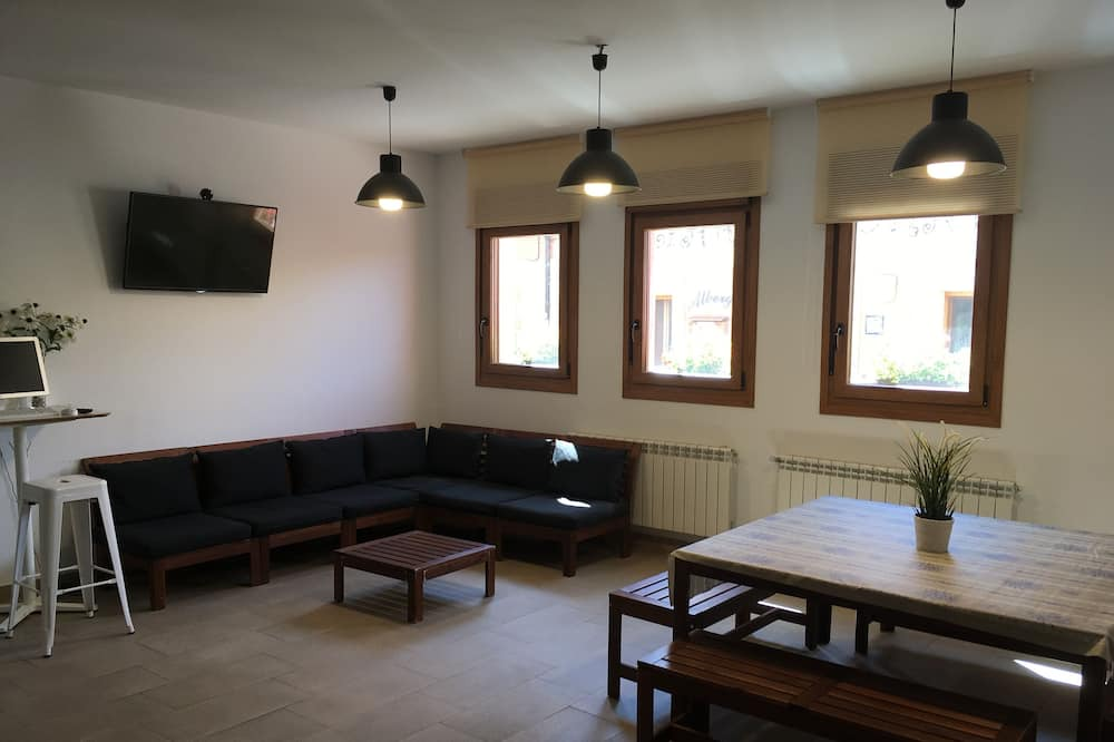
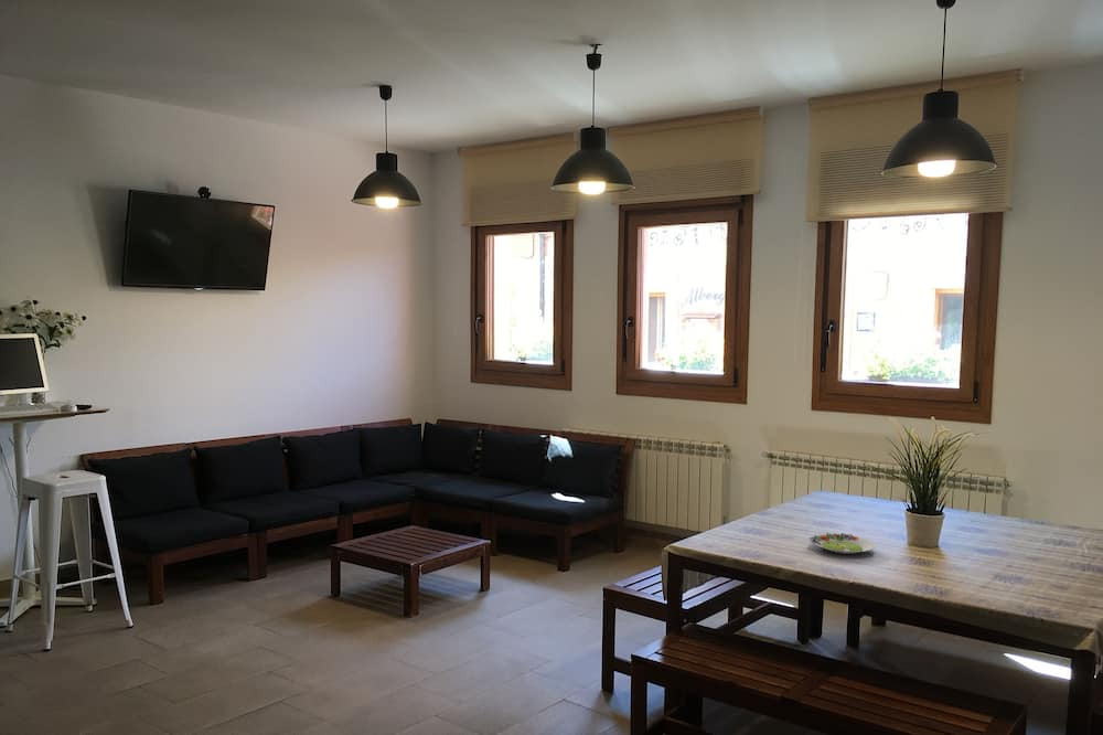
+ salad plate [808,532,877,555]
